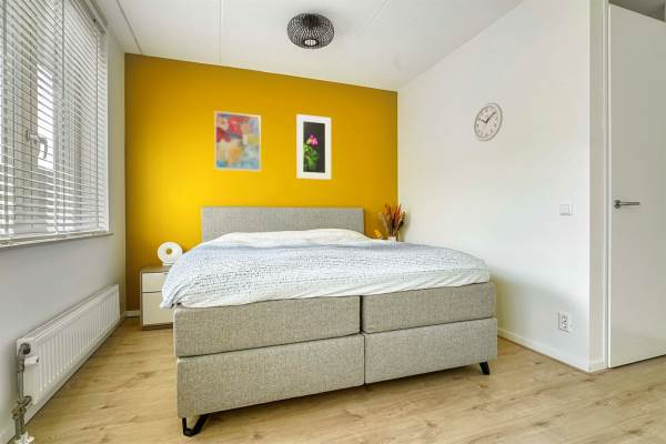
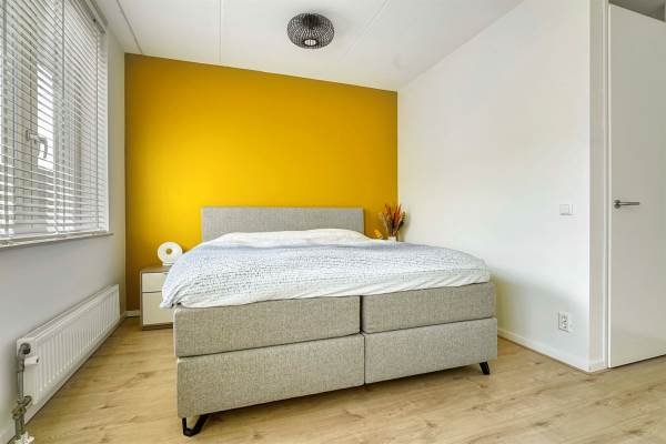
- wall clock [473,102,504,142]
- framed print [296,113,332,181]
- wall art [213,110,262,172]
